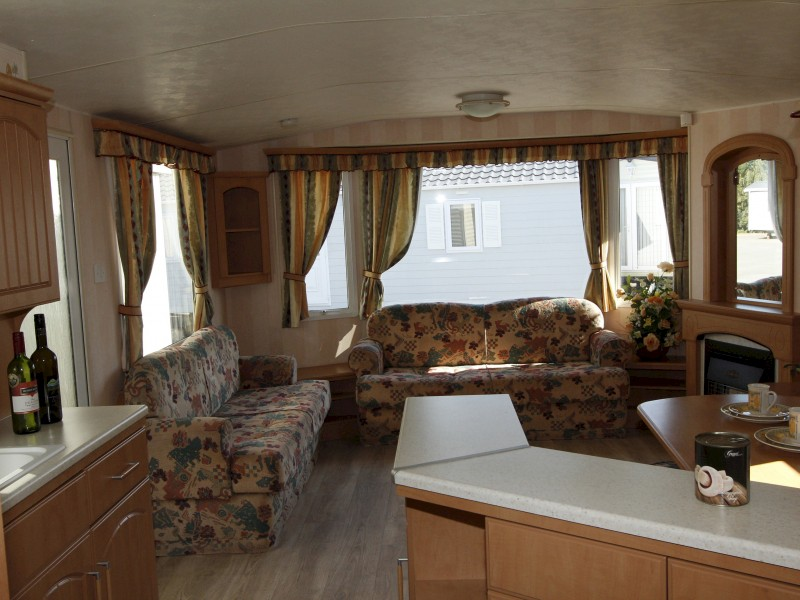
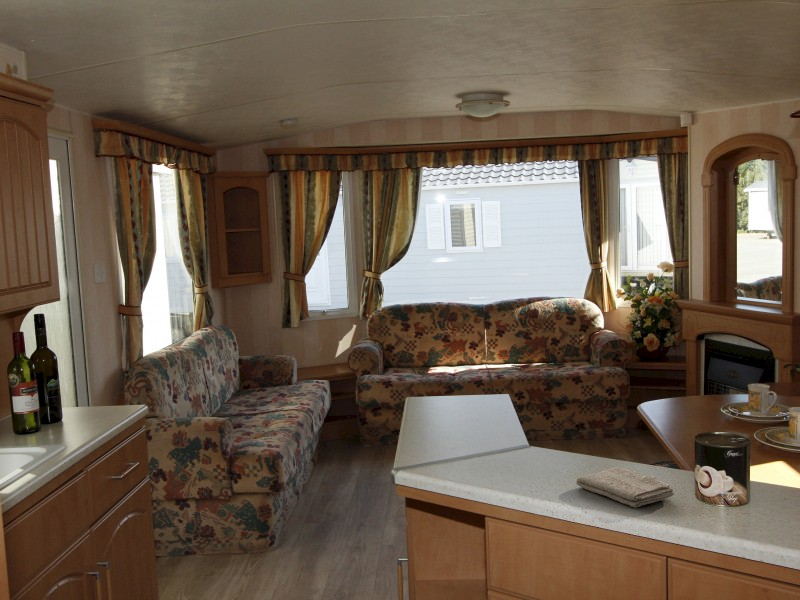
+ washcloth [575,466,675,509]
